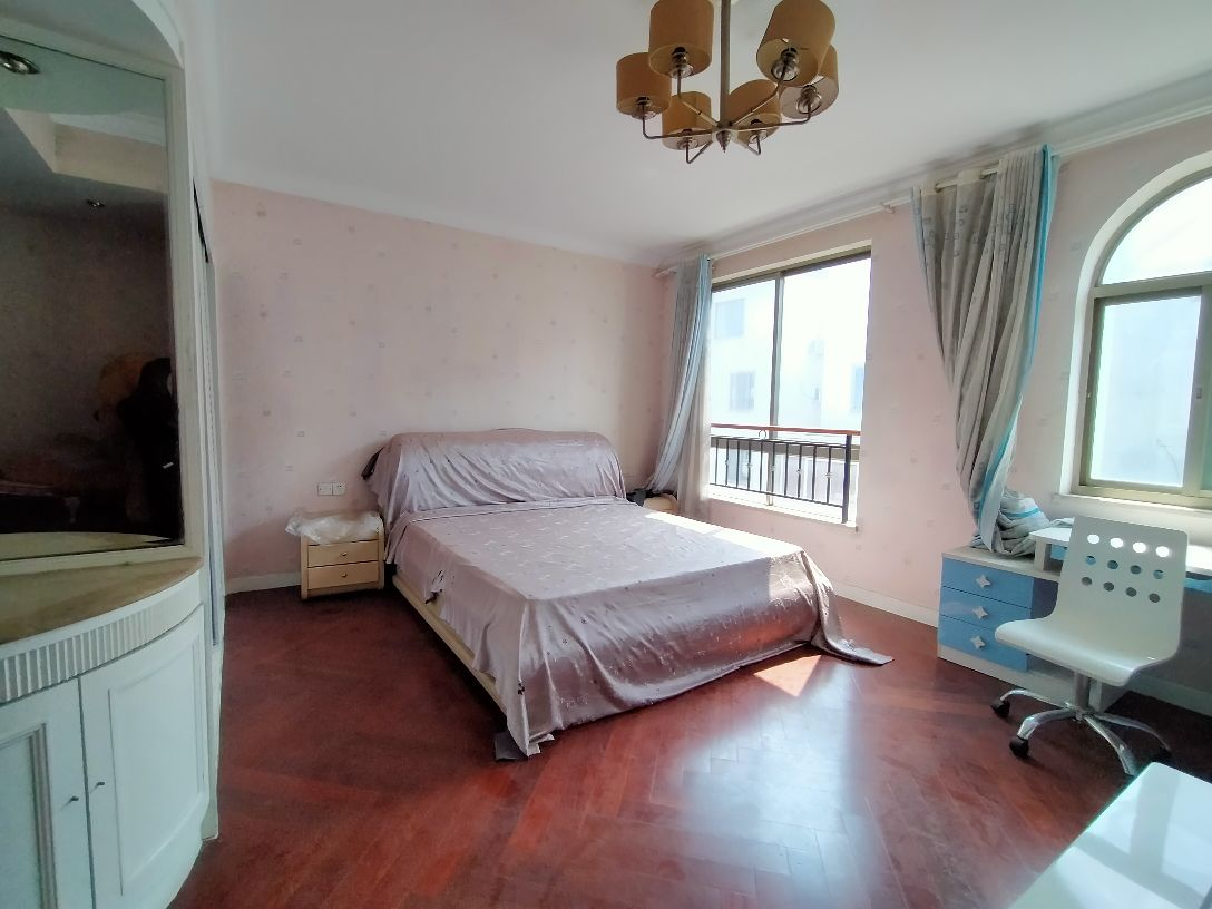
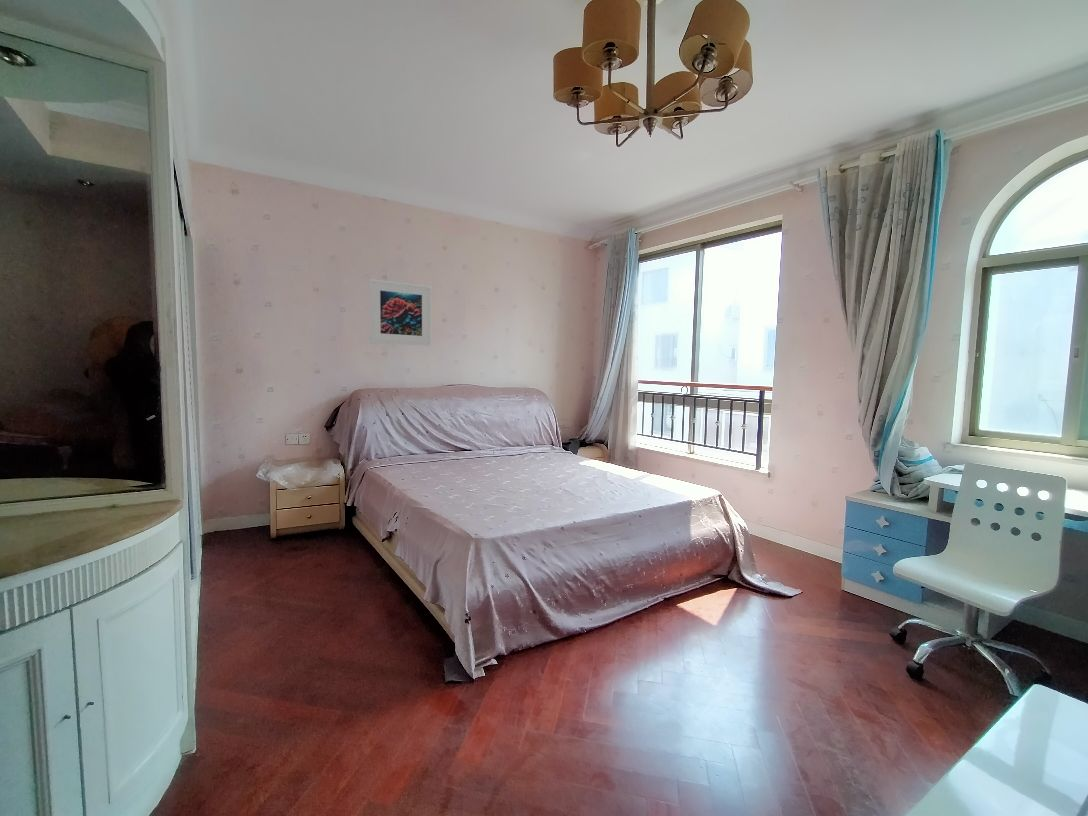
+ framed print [369,278,432,347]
